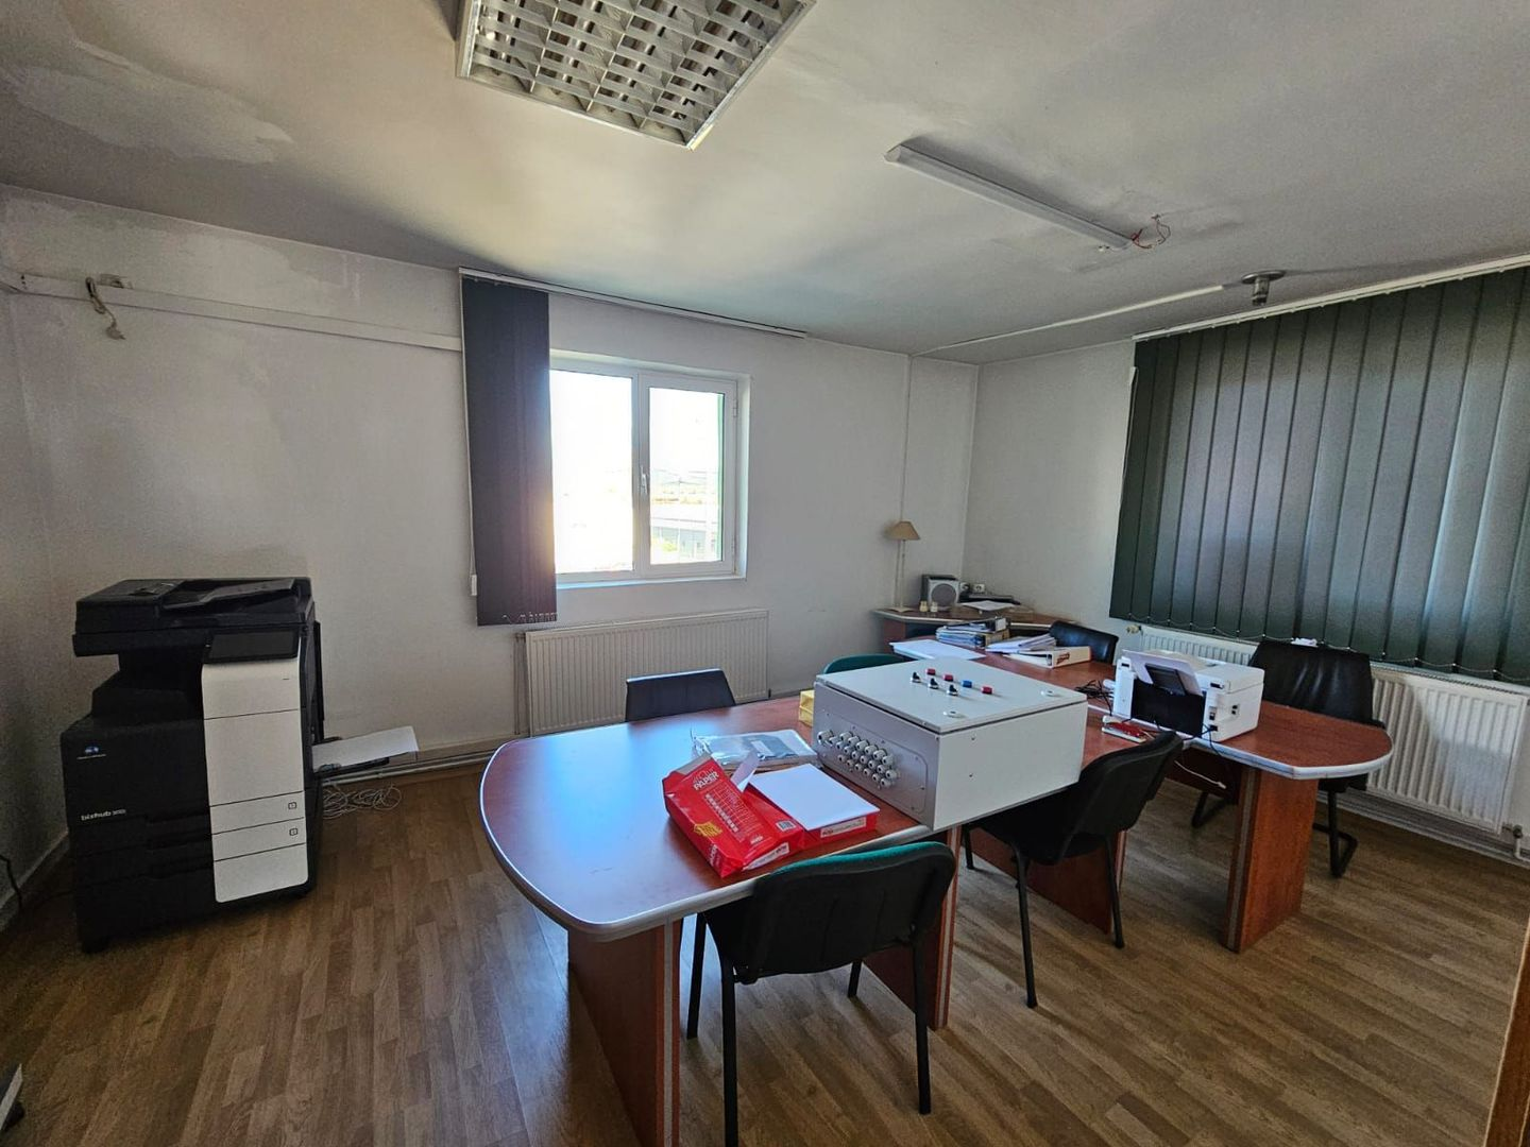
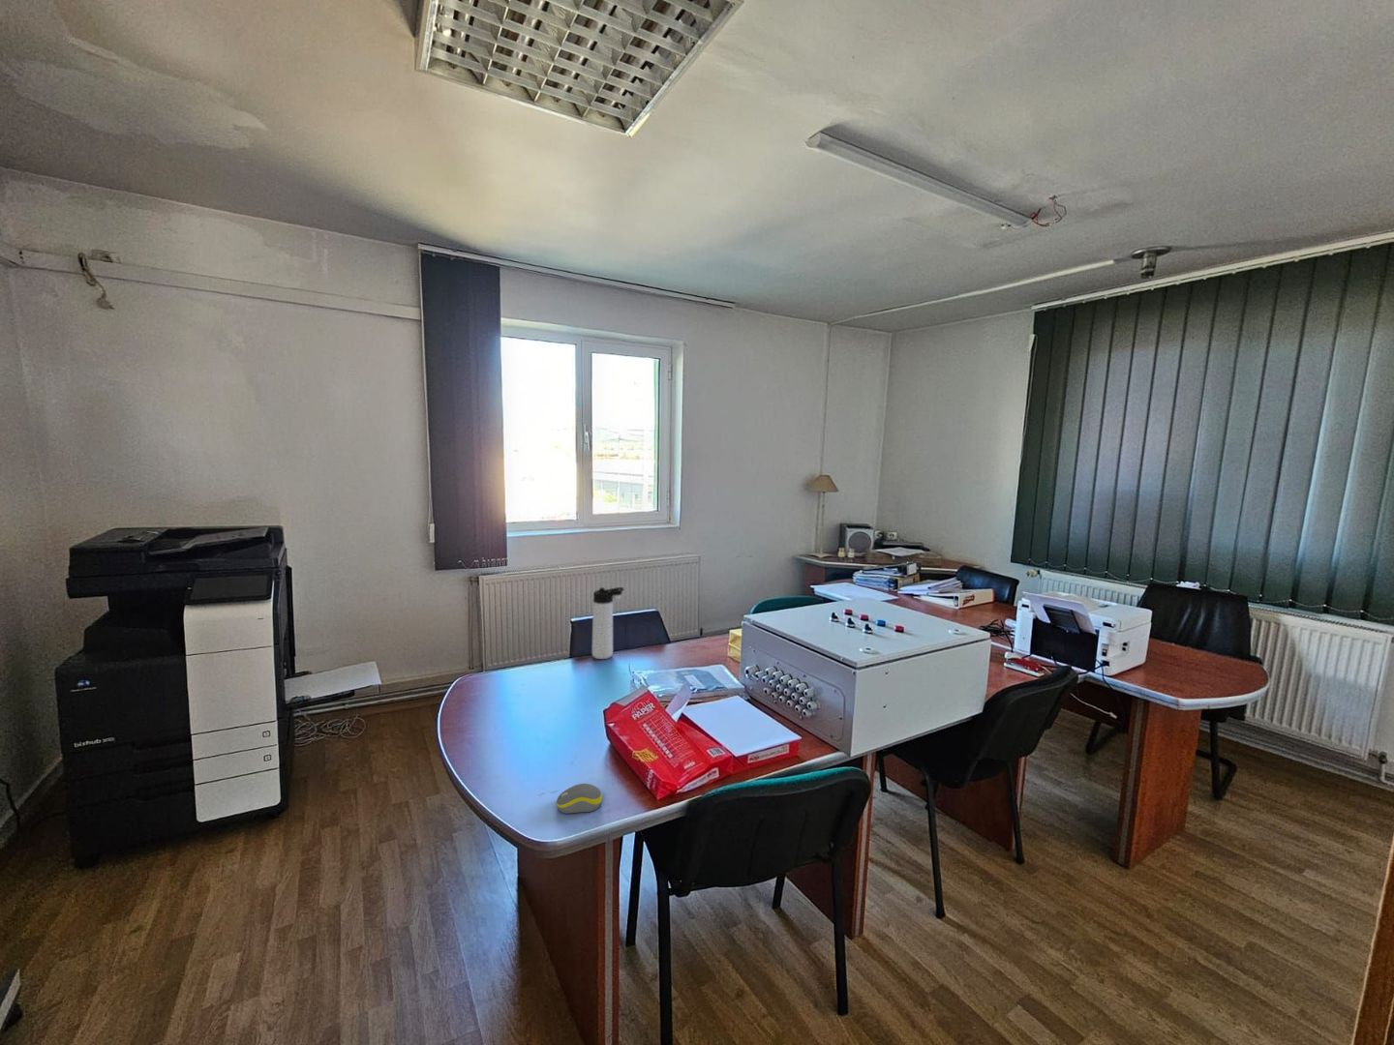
+ computer mouse [555,783,603,814]
+ thermos bottle [591,586,625,660]
